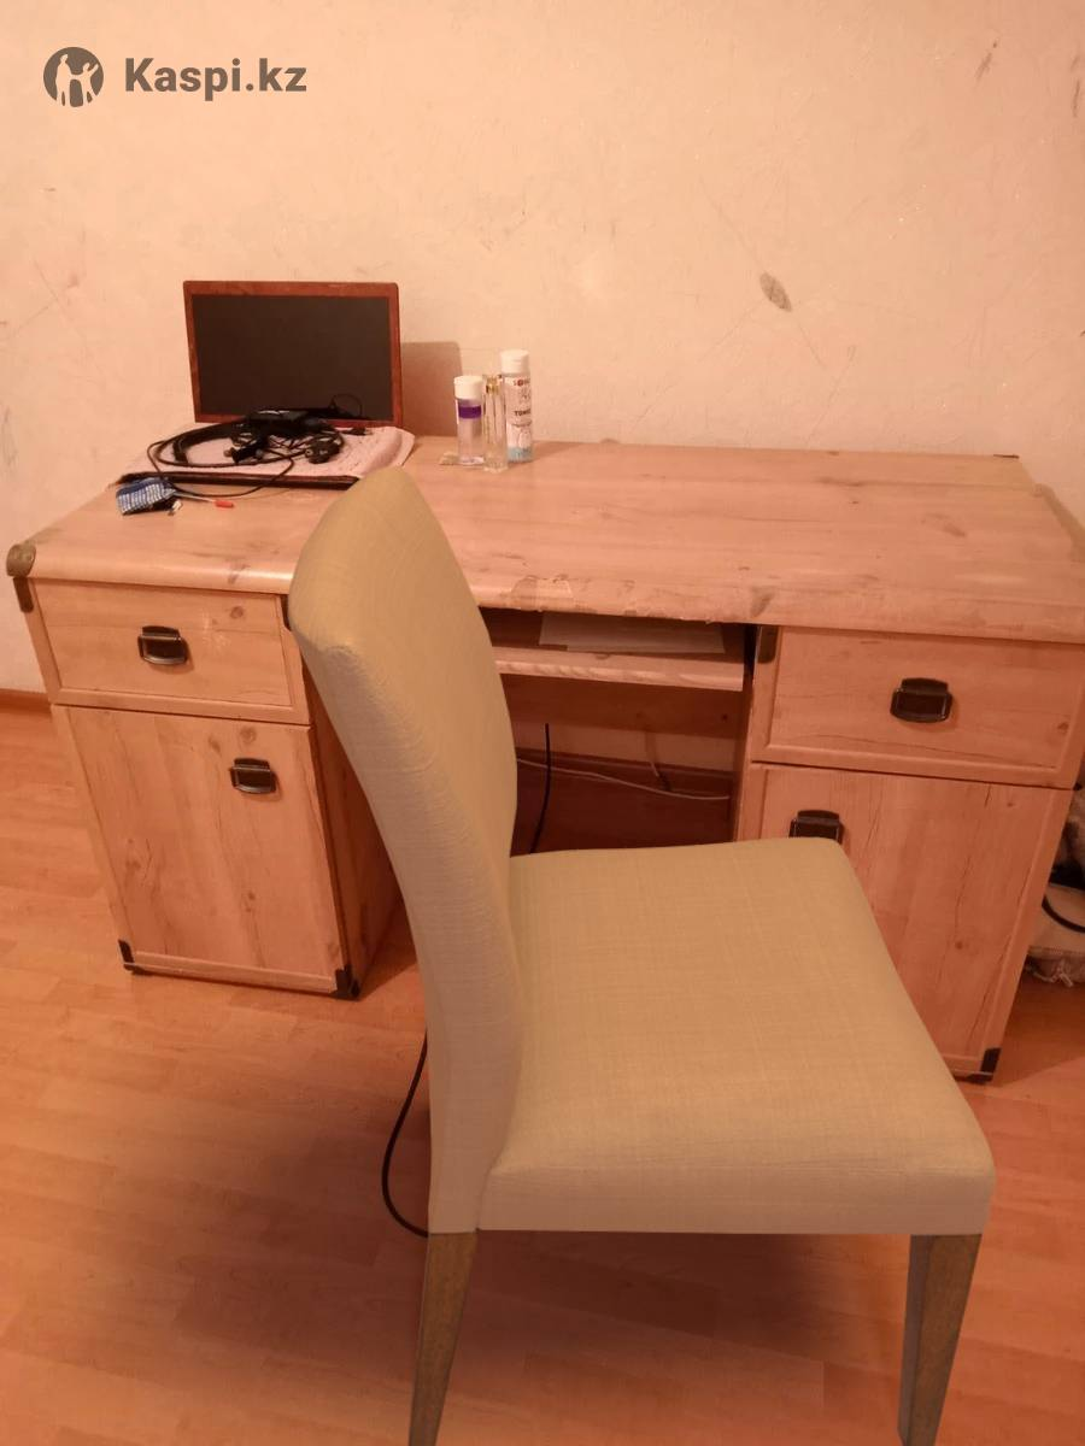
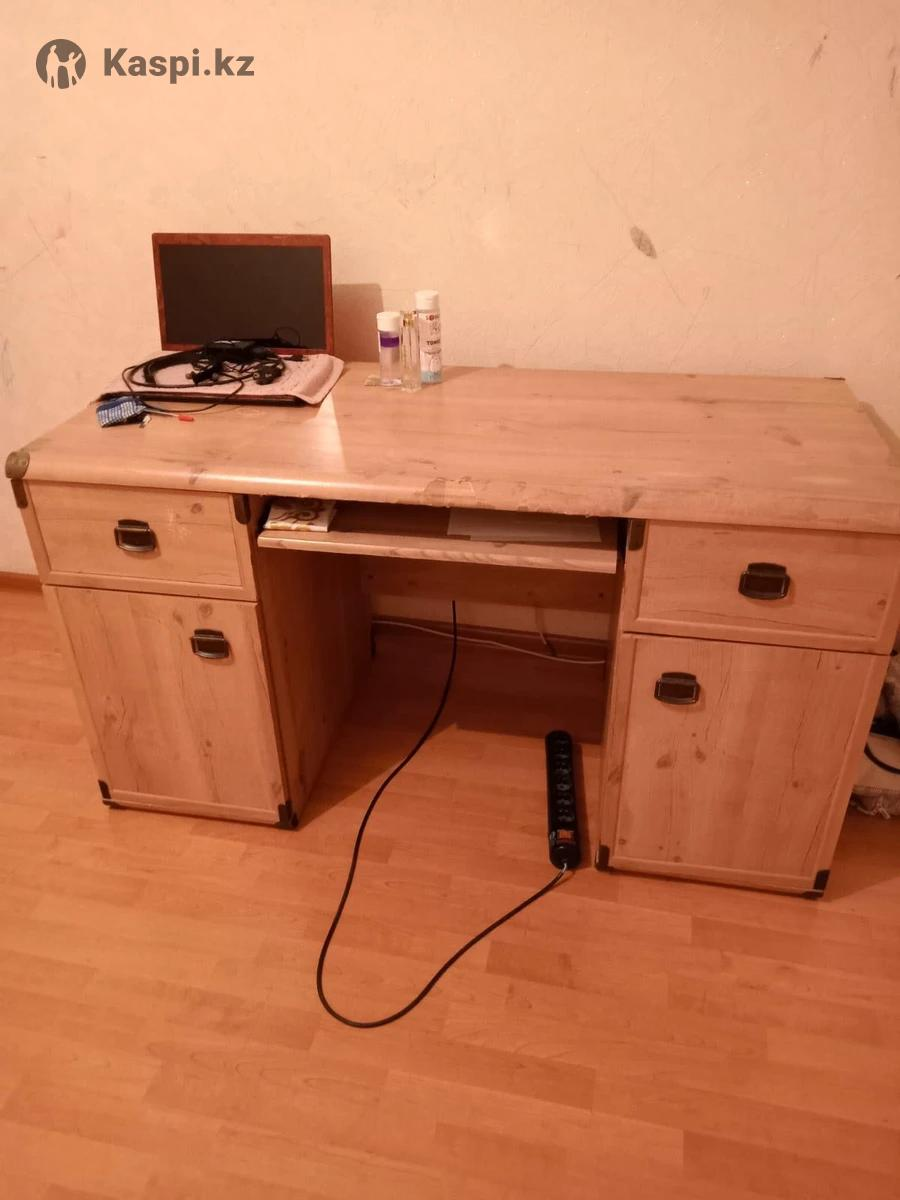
- chair [287,464,997,1446]
